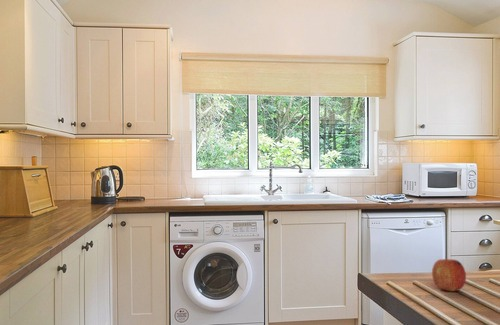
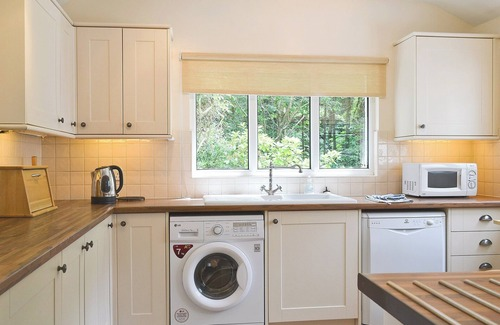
- fruit [431,258,467,292]
